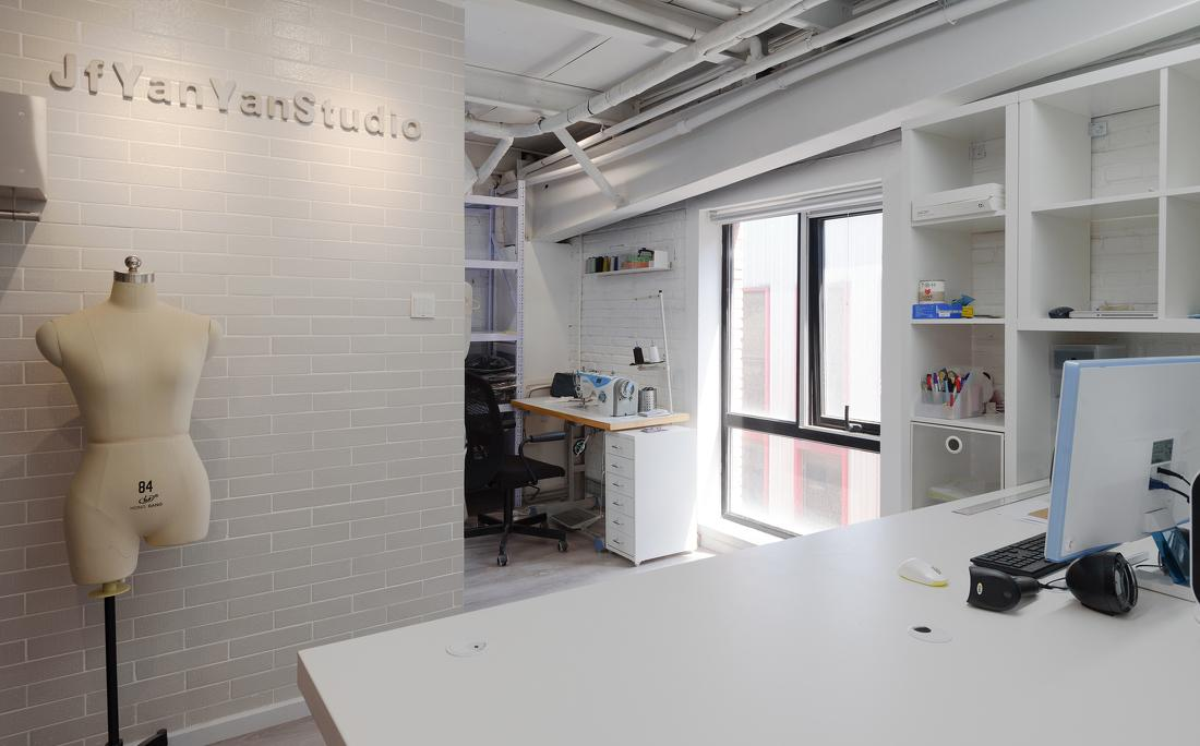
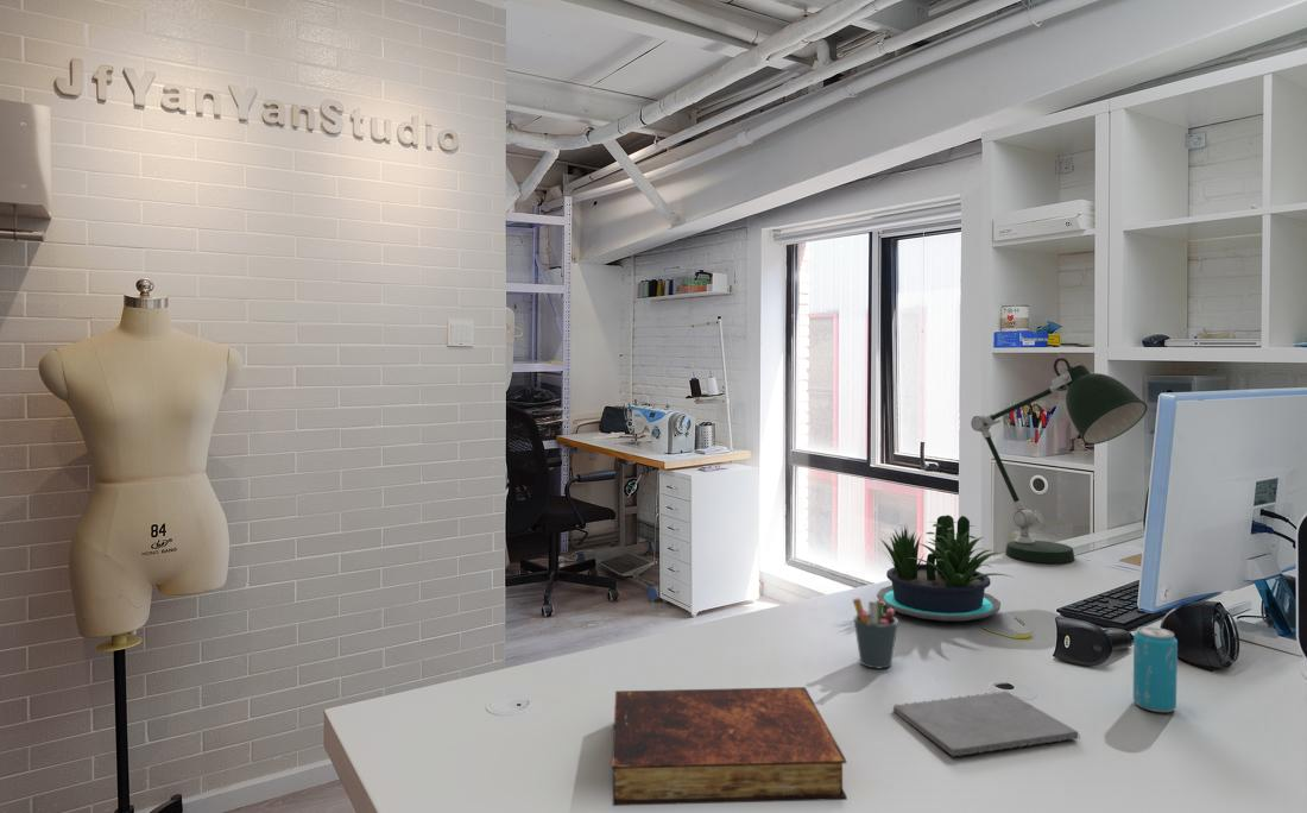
+ beverage can [1132,625,1179,713]
+ desk lamp [970,357,1148,565]
+ book [611,686,848,807]
+ pen holder [852,597,899,669]
+ notepad [892,689,1081,757]
+ potted plant [876,513,1015,622]
